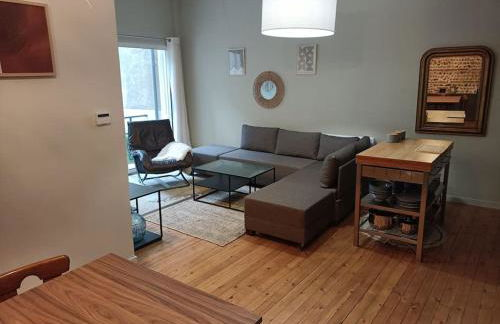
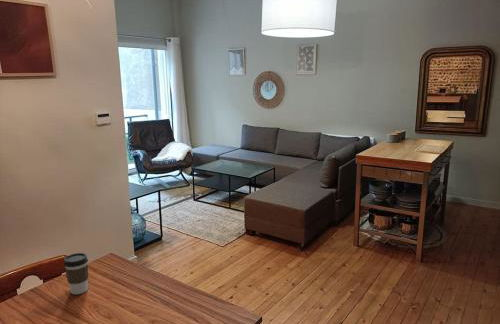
+ coffee cup [63,252,89,295]
